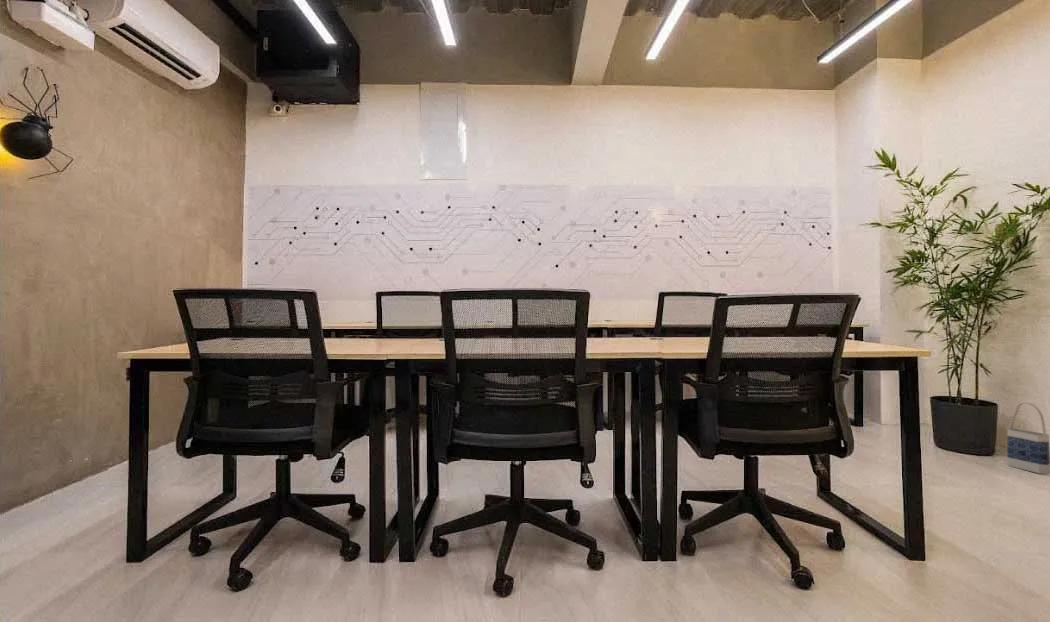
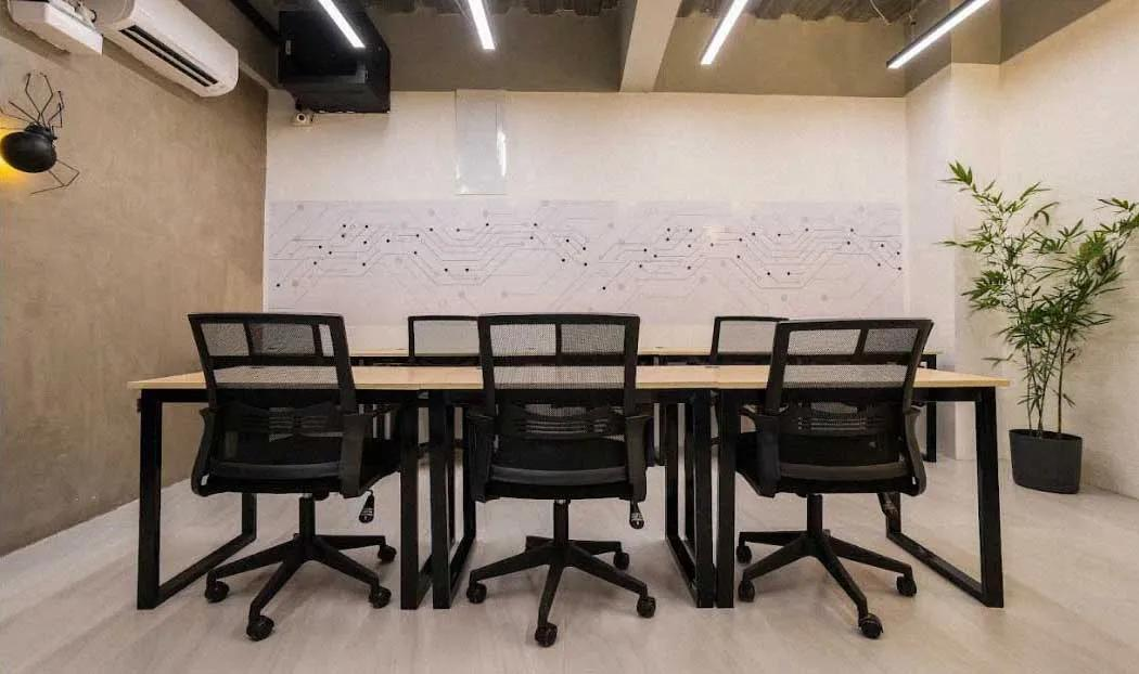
- bag [1006,402,1050,475]
